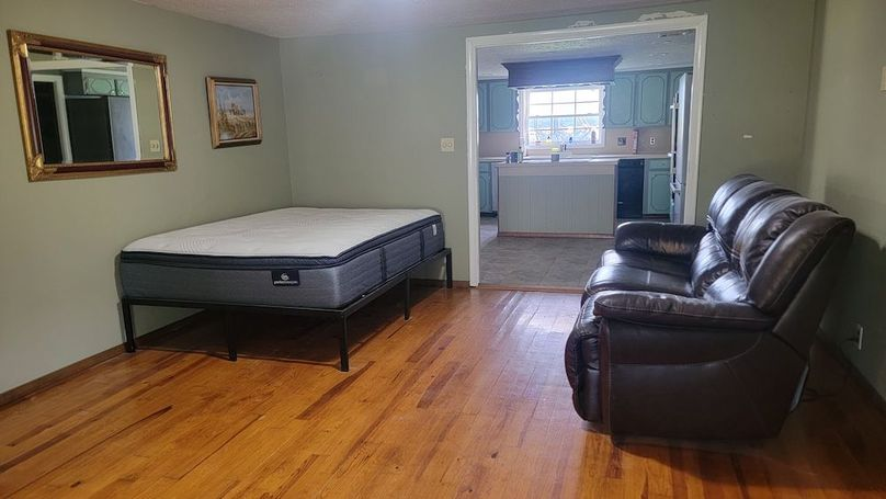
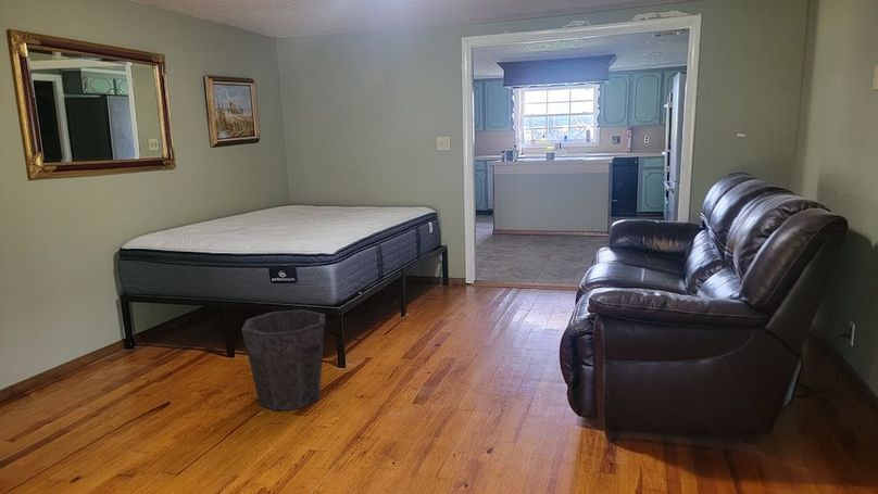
+ waste bin [240,308,326,413]
